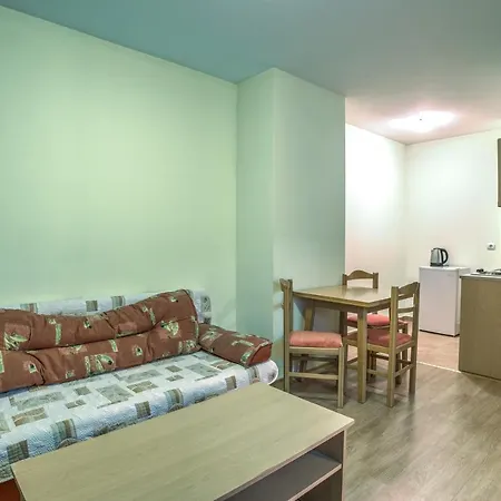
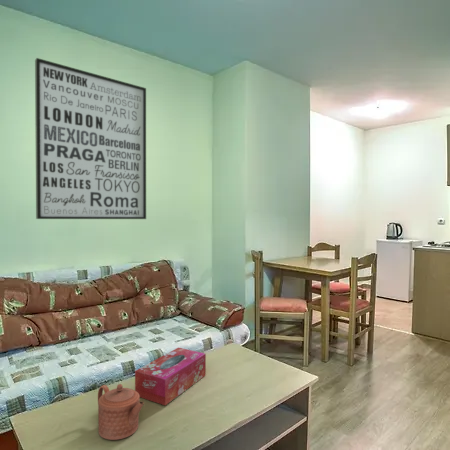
+ teapot [97,383,145,441]
+ tissue box [134,346,207,406]
+ wall art [34,57,147,220]
